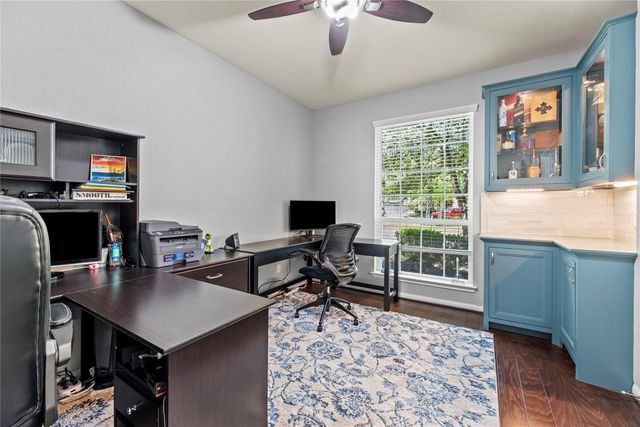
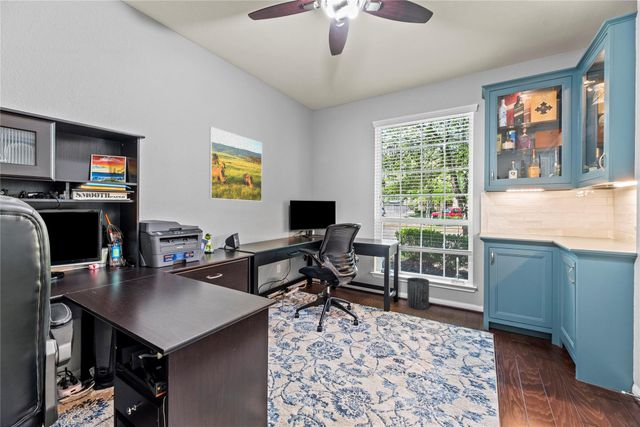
+ trash can [406,276,430,311]
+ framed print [208,126,263,202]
